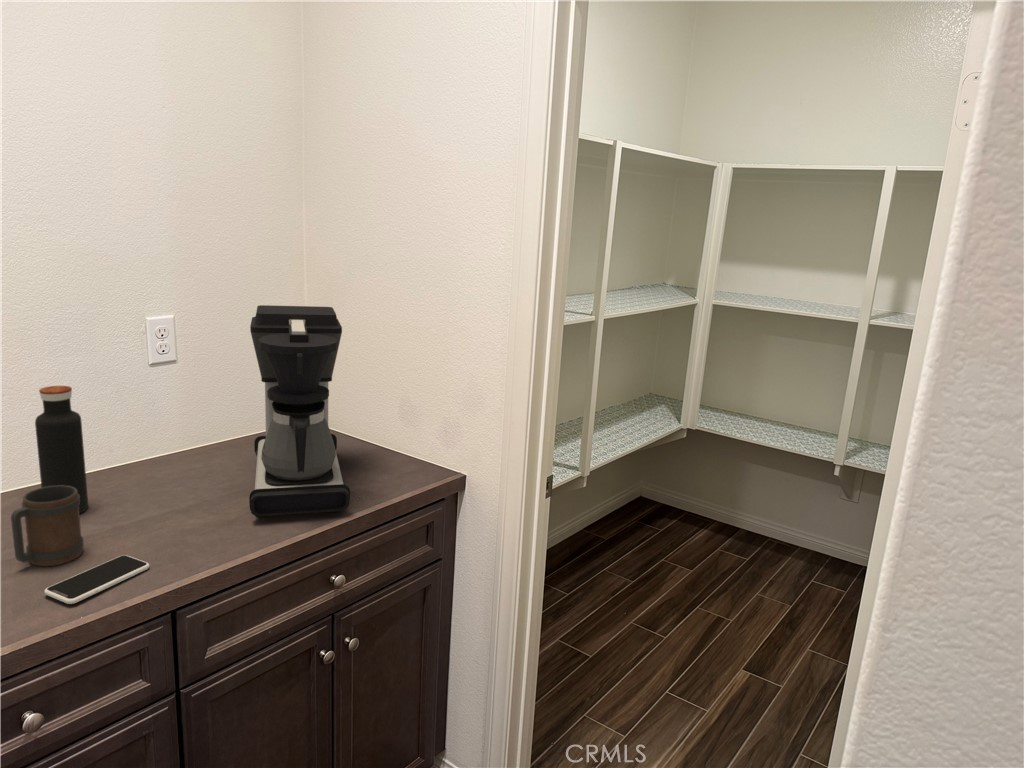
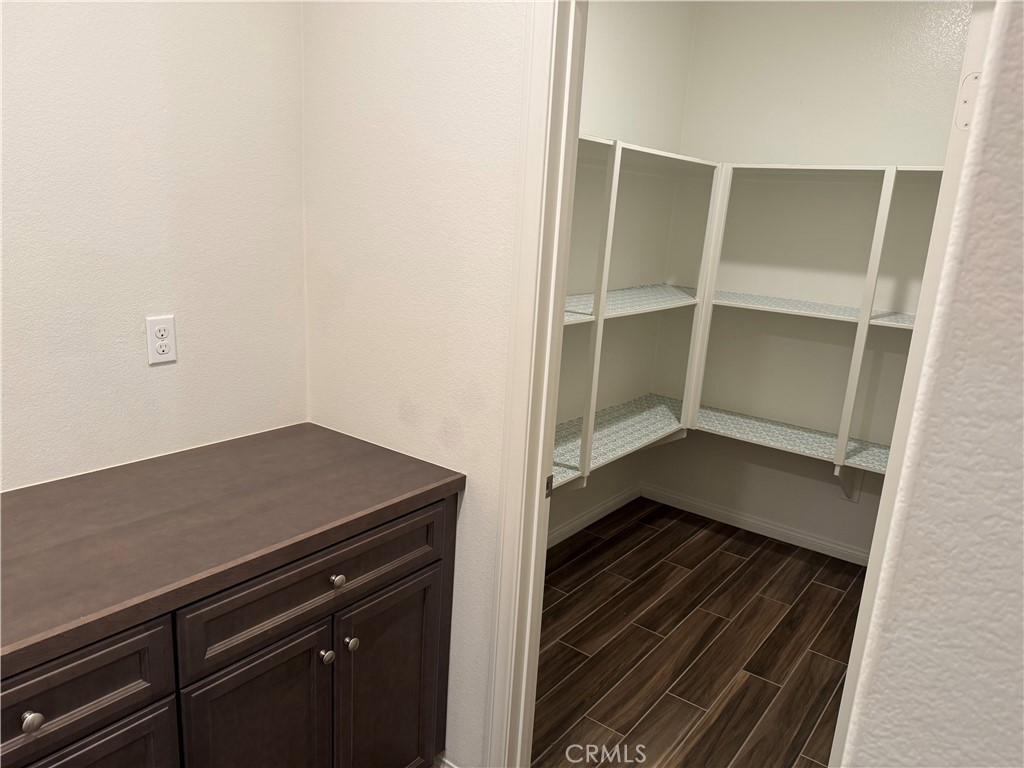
- coffee maker [248,304,351,519]
- mug [10,485,85,567]
- smartphone [44,554,150,605]
- water bottle [34,385,89,514]
